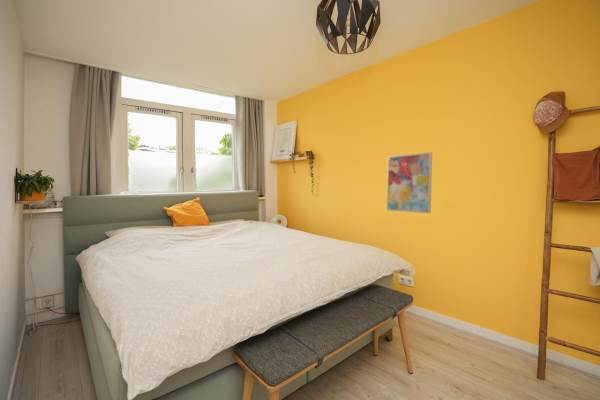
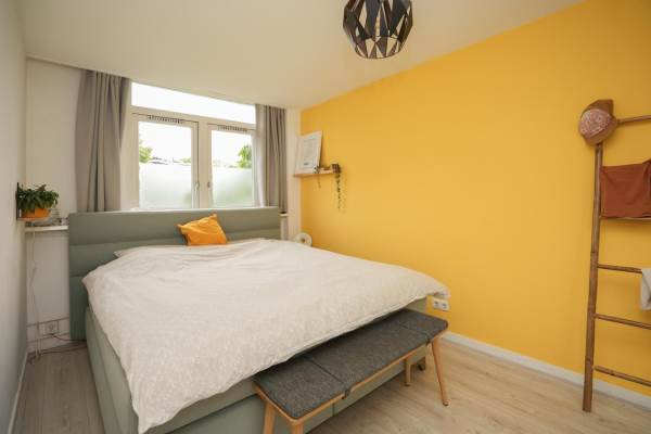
- wall art [386,151,433,214]
